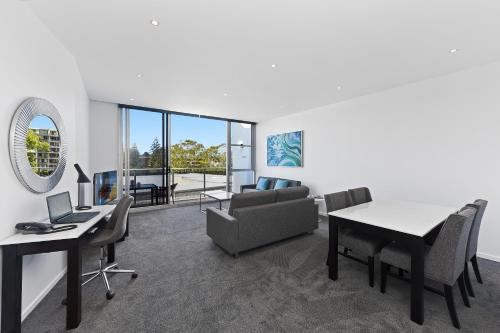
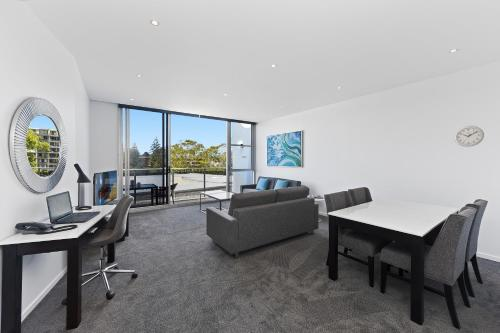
+ wall clock [453,125,485,148]
